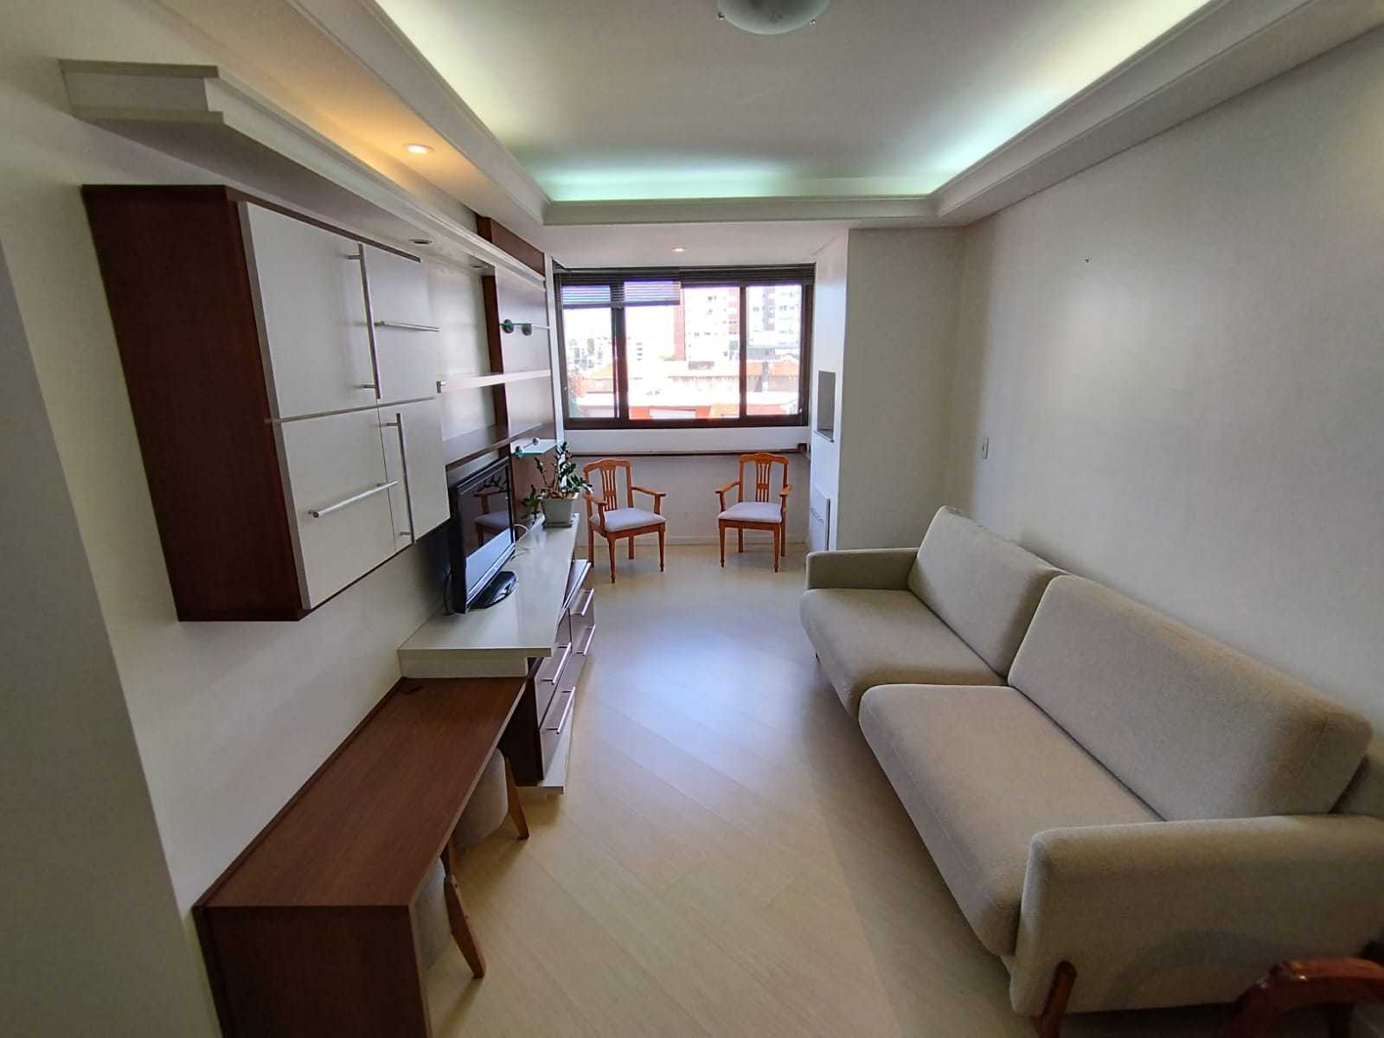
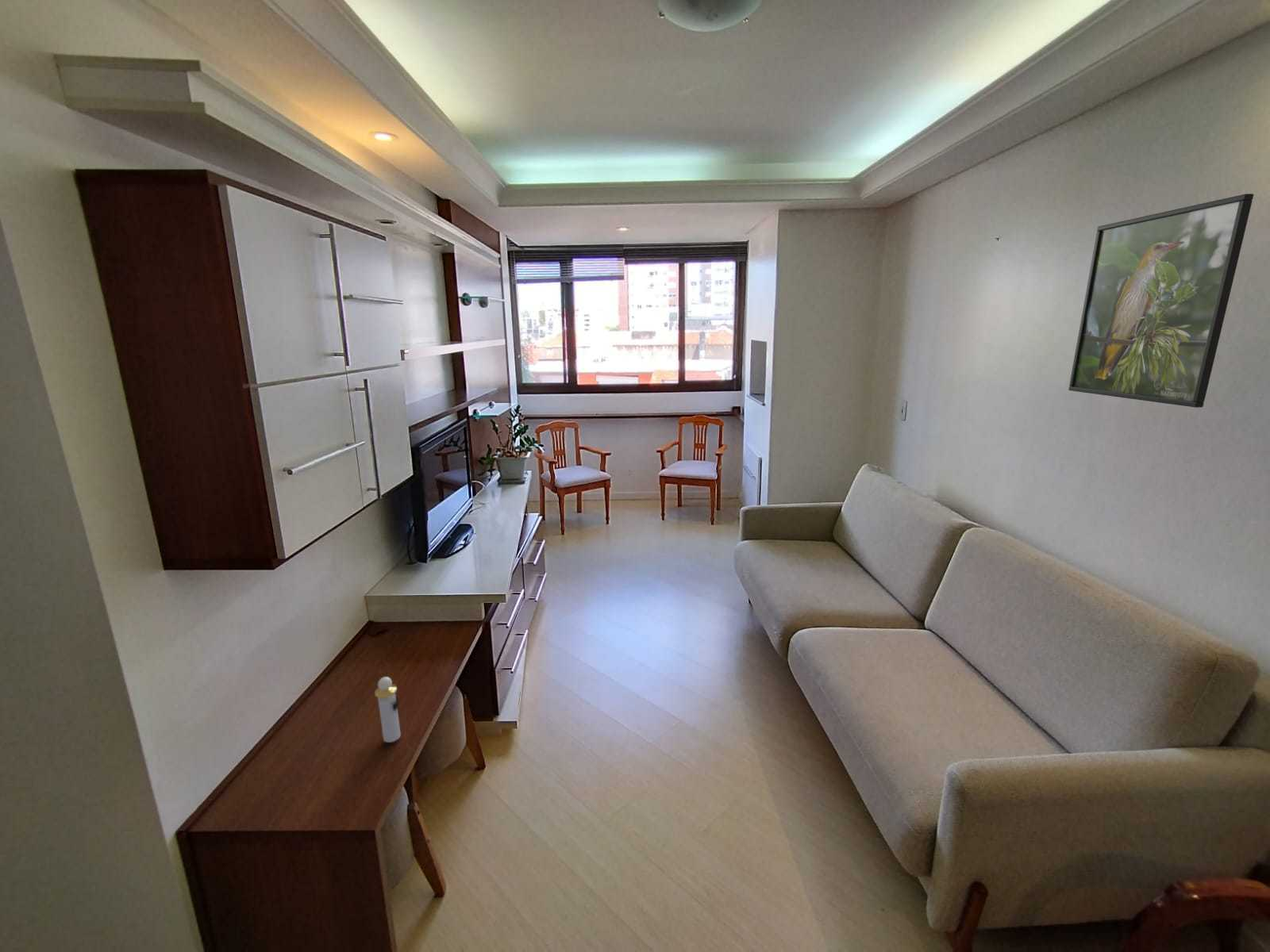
+ perfume bottle [374,676,402,743]
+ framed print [1068,193,1254,409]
